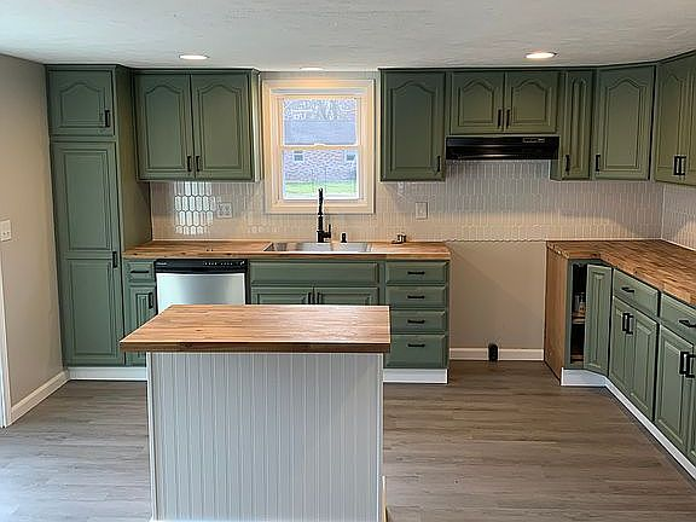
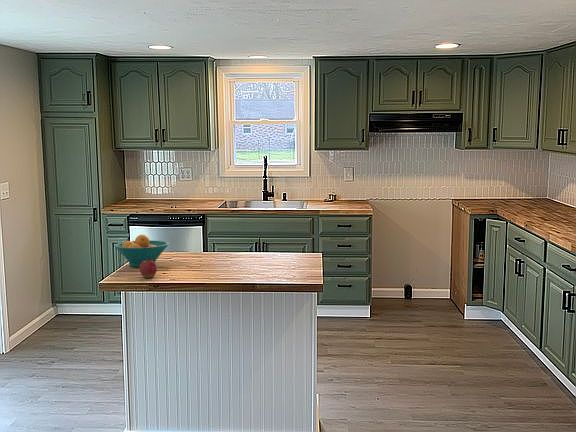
+ fruit bowl [113,234,170,268]
+ apple [139,257,158,279]
